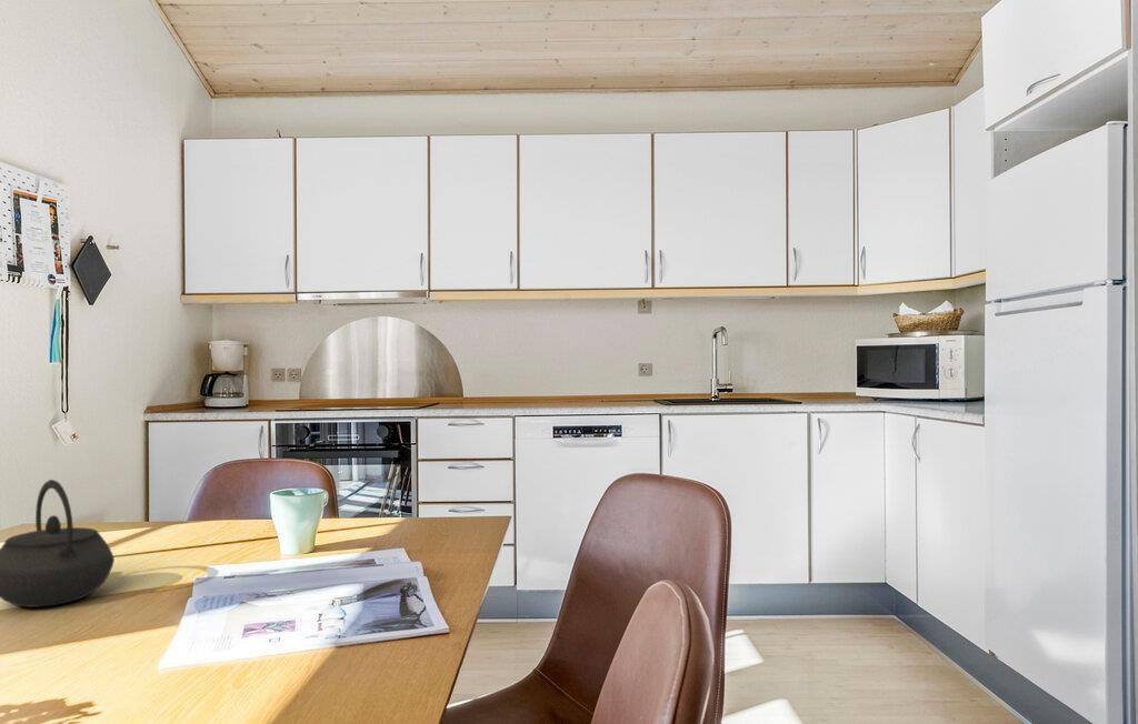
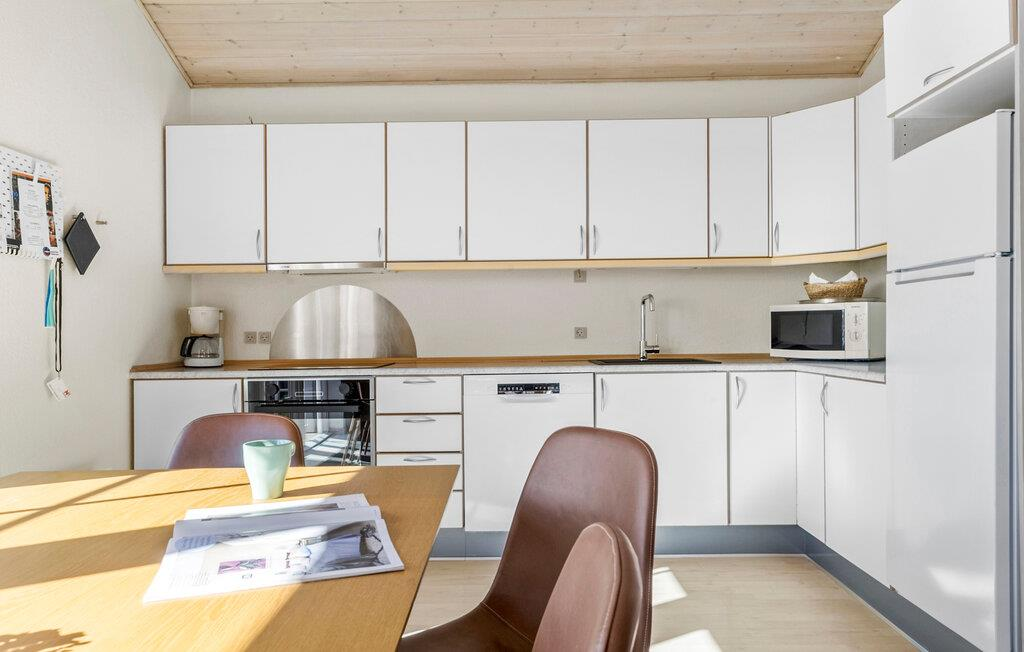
- kettle [0,479,116,609]
